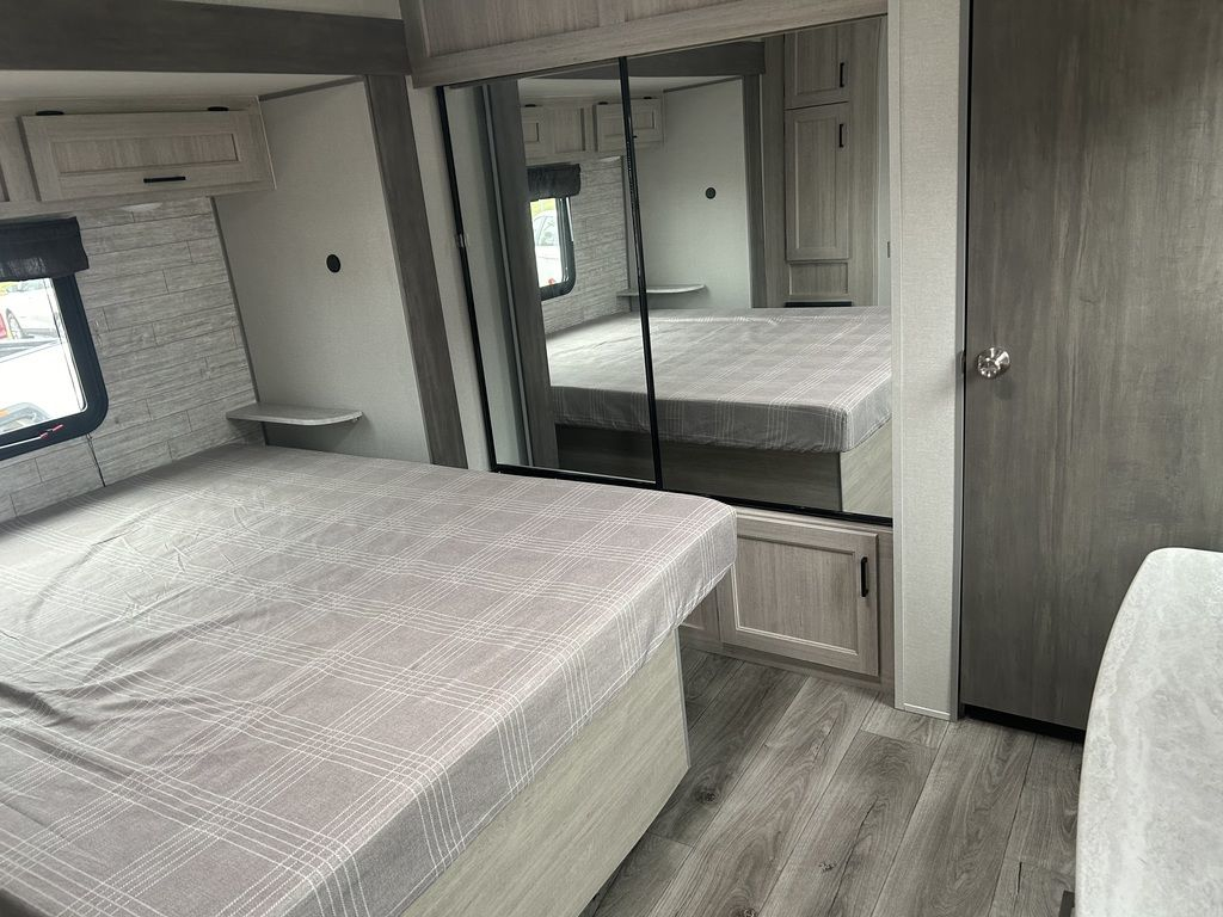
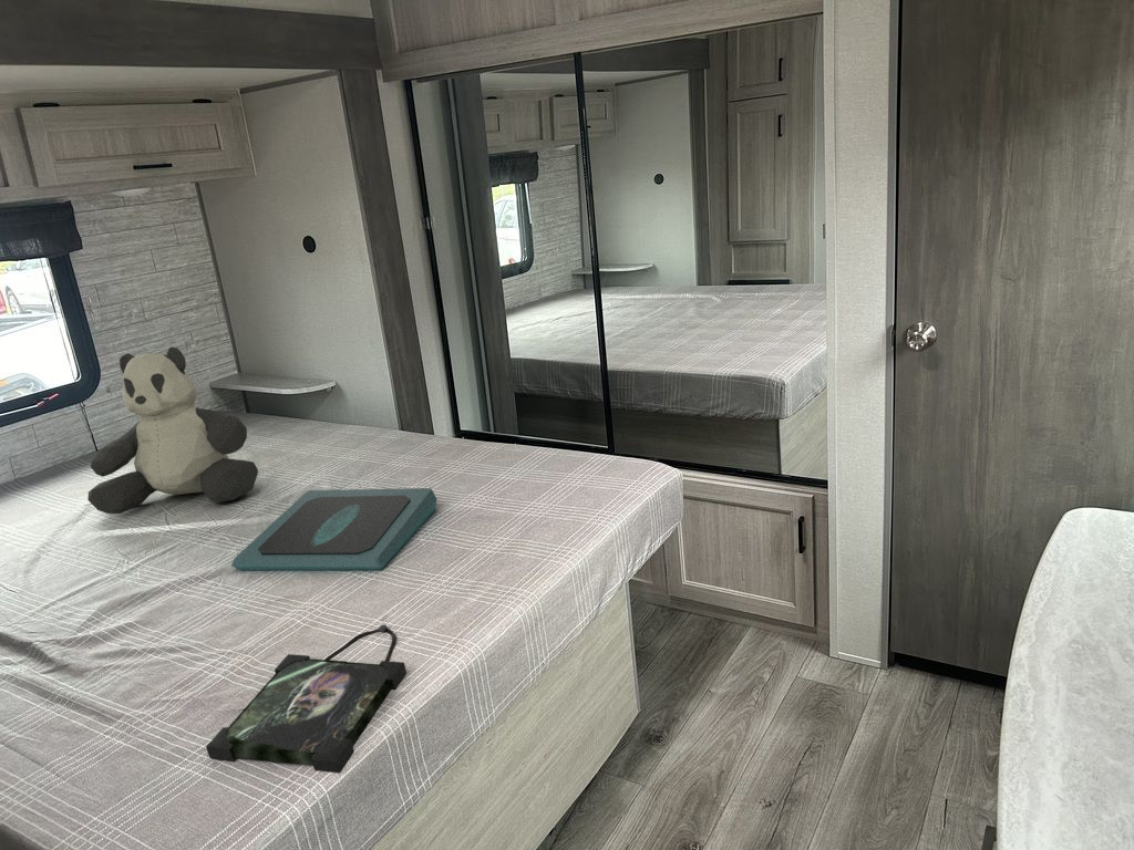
+ teddy bear [86,346,259,515]
+ photo frame [205,624,408,775]
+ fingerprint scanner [230,487,439,571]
